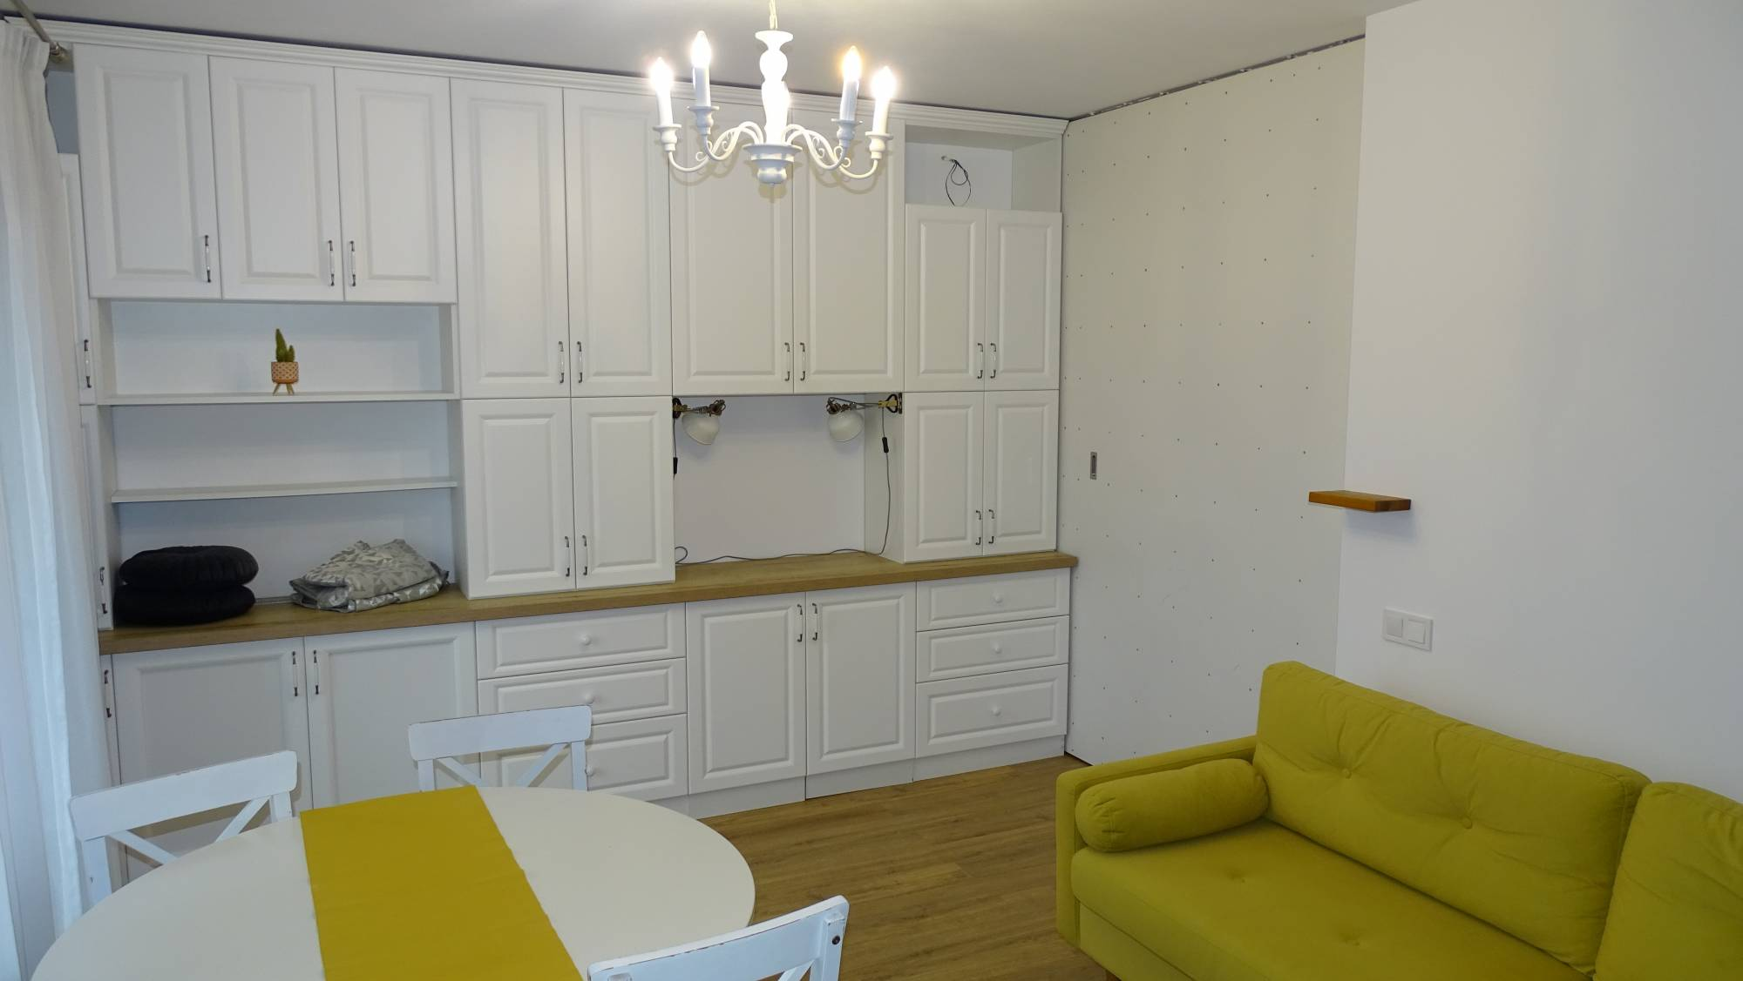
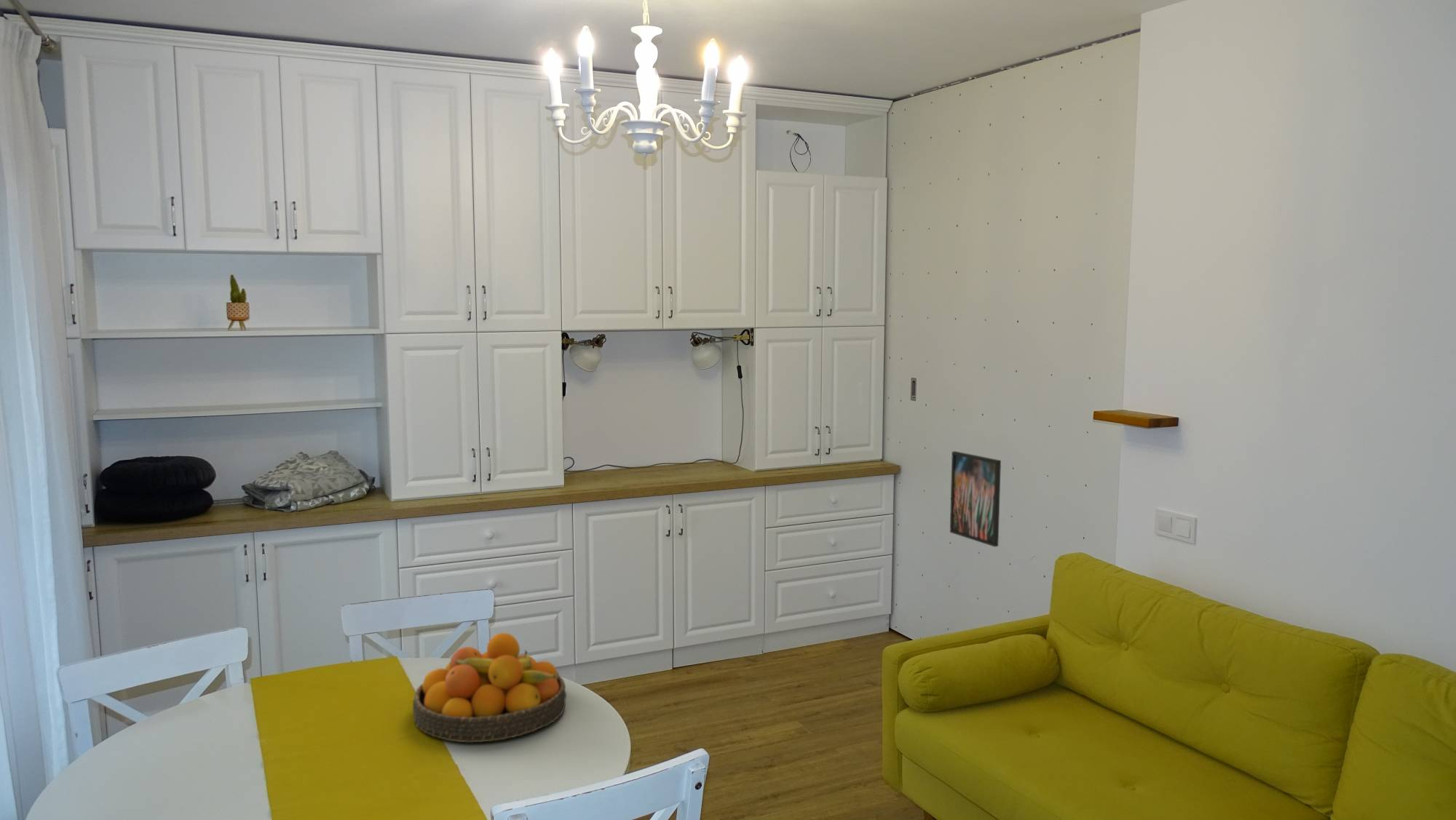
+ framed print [949,450,1002,548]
+ fruit bowl [412,632,567,744]
